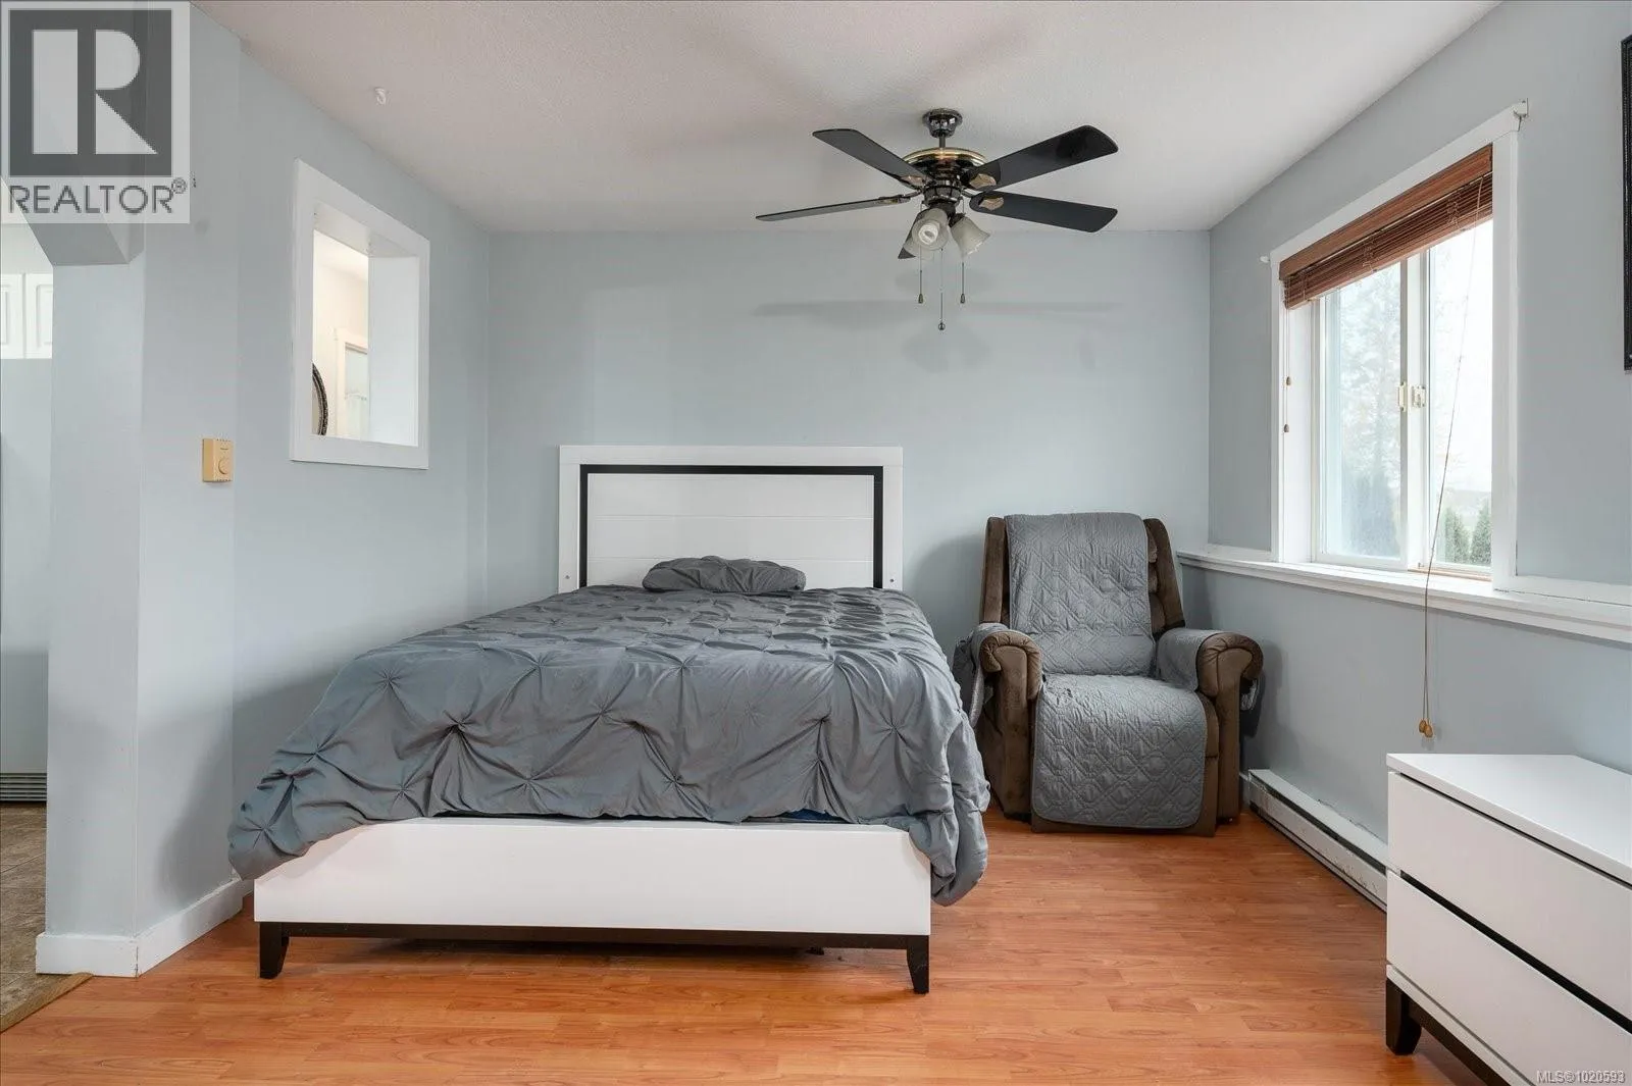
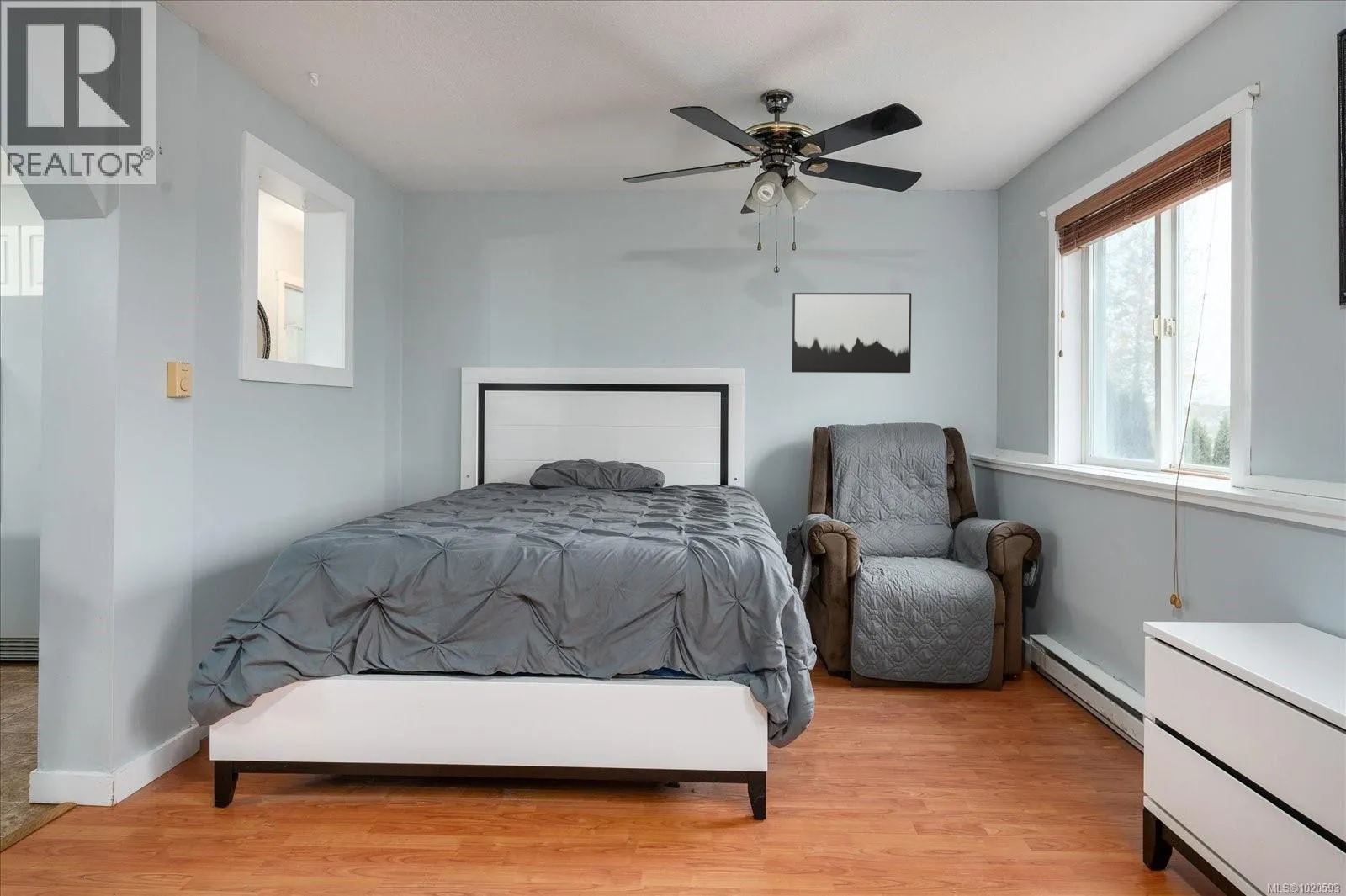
+ wall art [791,292,912,374]
